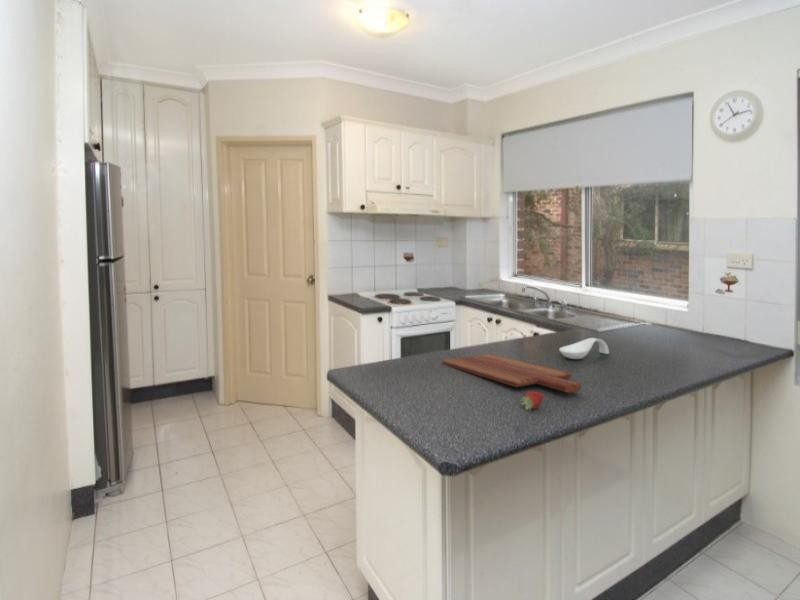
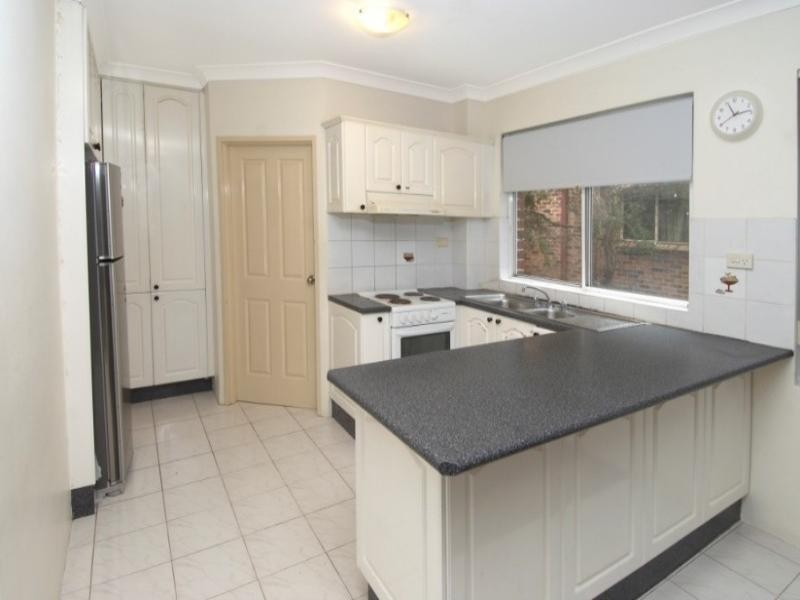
- fruit [520,390,544,411]
- spoon rest [558,337,610,360]
- cutting board [442,353,582,394]
